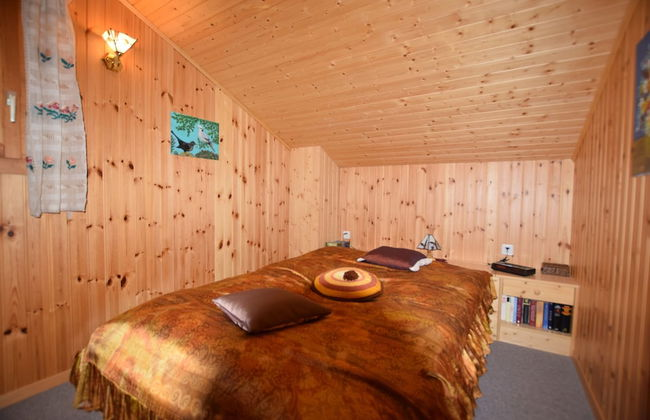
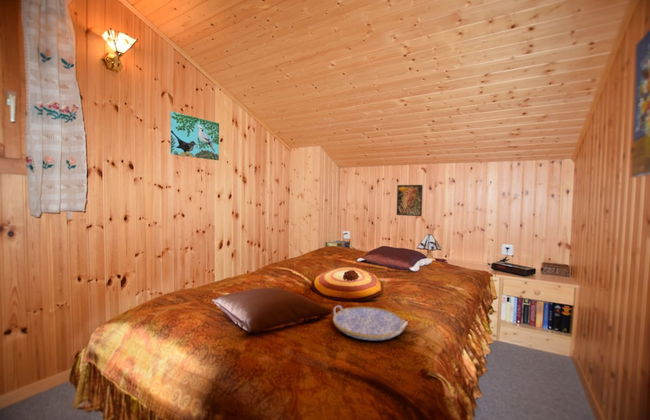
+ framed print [396,184,424,217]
+ serving tray [332,304,409,341]
